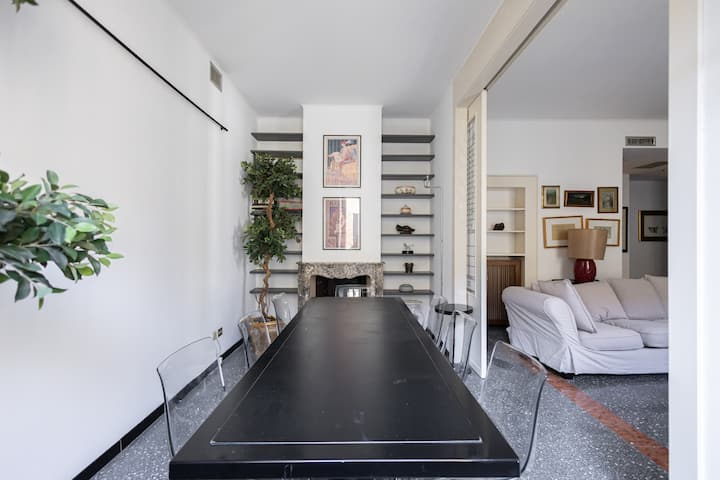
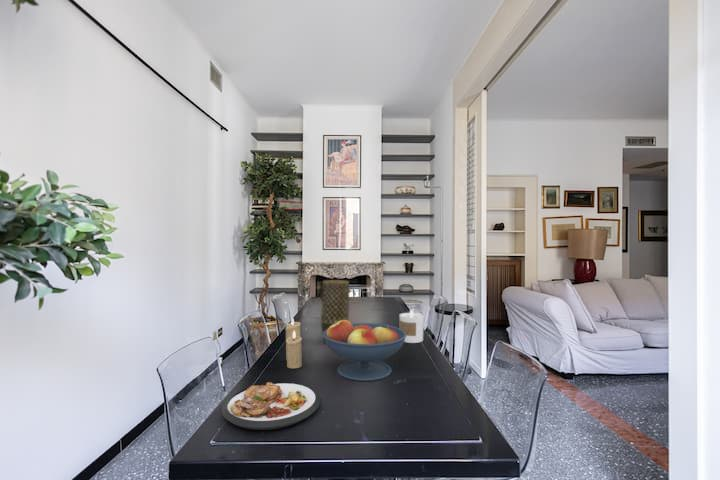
+ fruit bowl [322,320,407,382]
+ candle [398,309,425,344]
+ vase [315,279,352,343]
+ plate [221,381,321,431]
+ candle [284,317,303,369]
